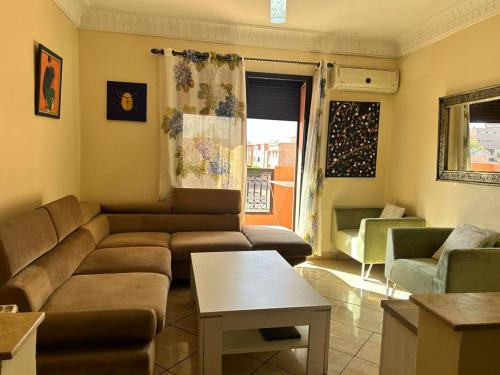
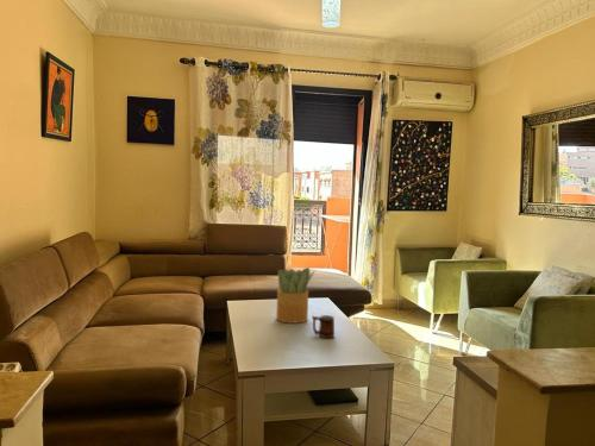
+ potted plant [275,266,317,325]
+ mug [311,314,336,339]
